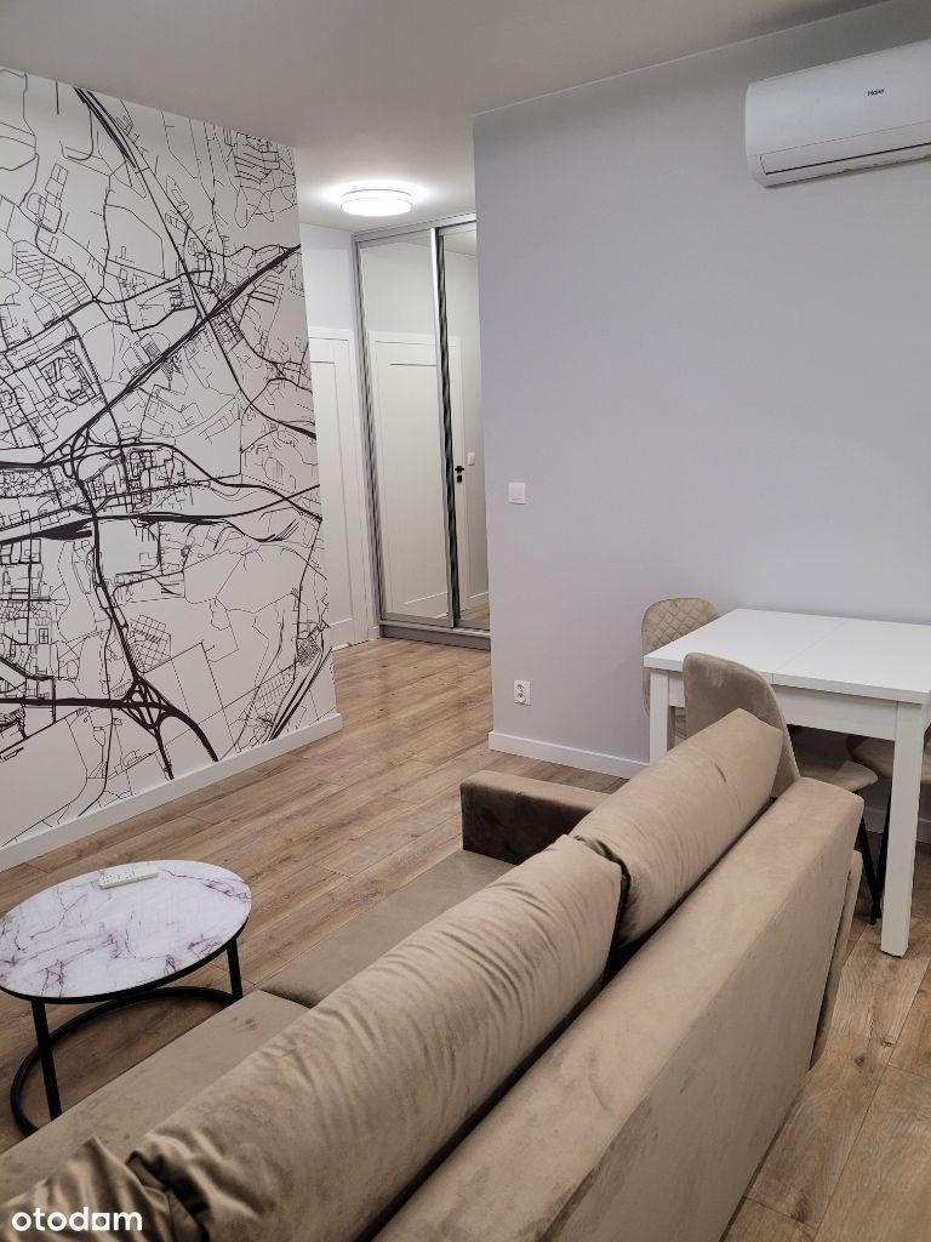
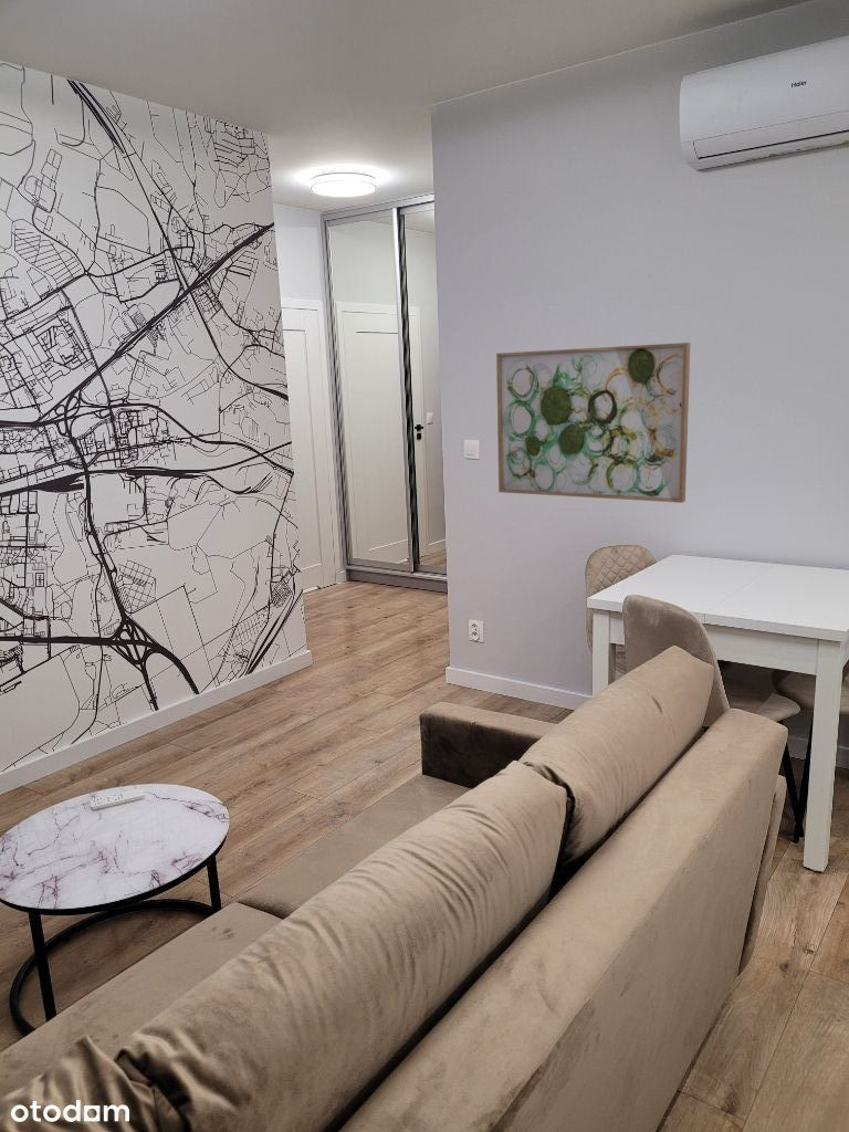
+ wall art [495,342,691,504]
